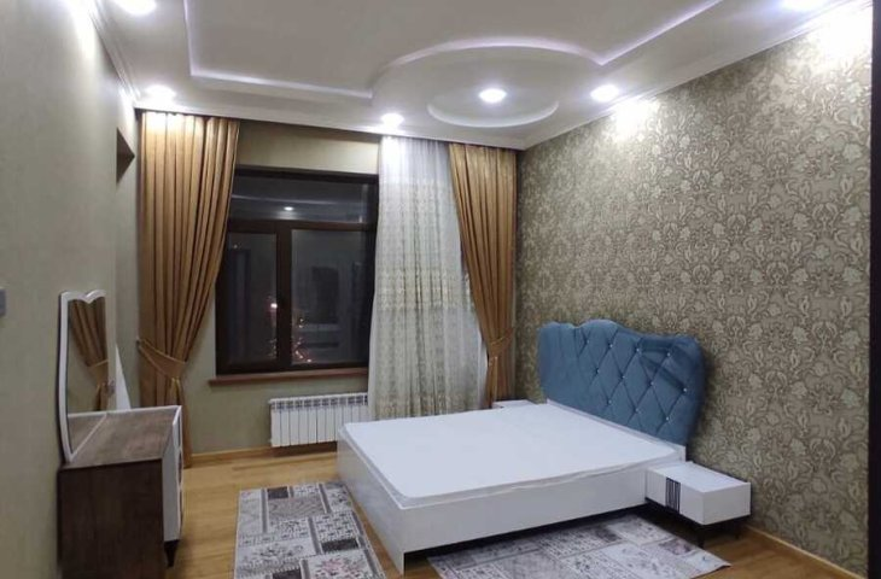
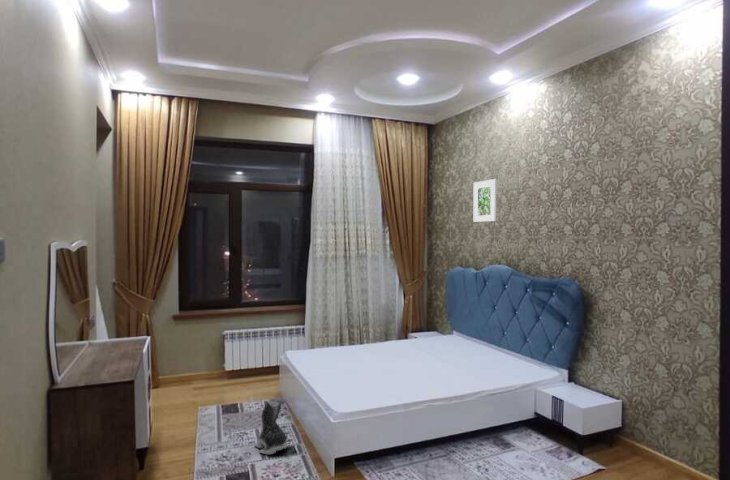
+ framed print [473,178,497,223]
+ plush toy [254,400,288,455]
